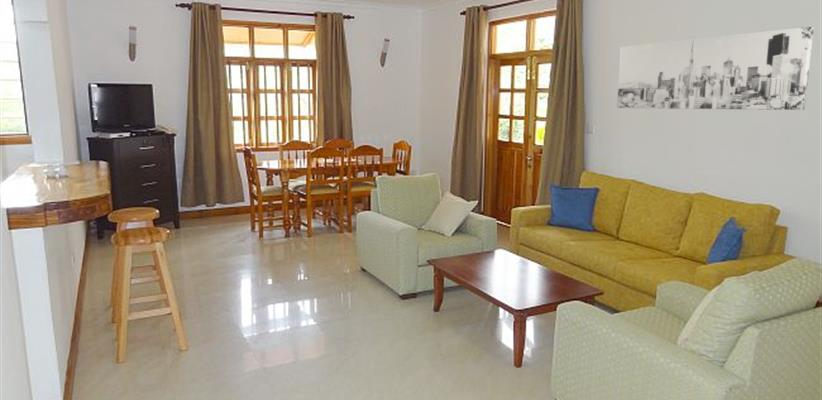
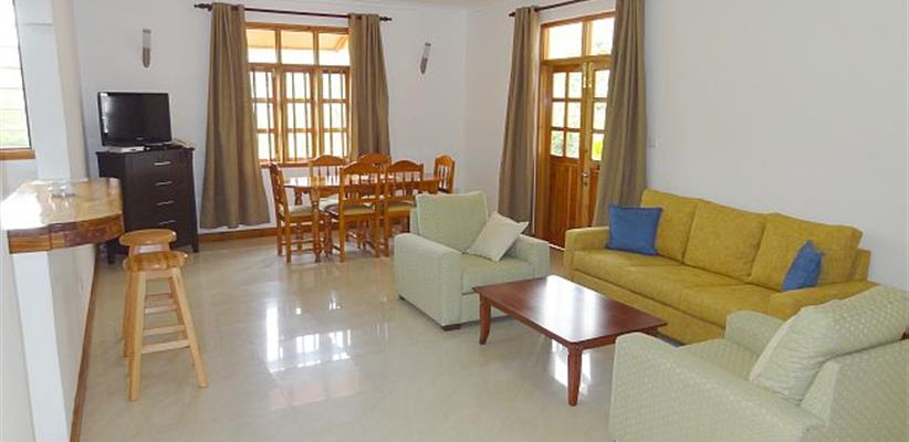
- wall art [616,26,815,111]
